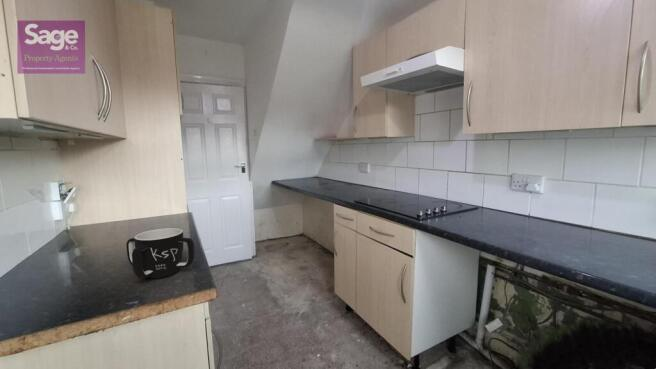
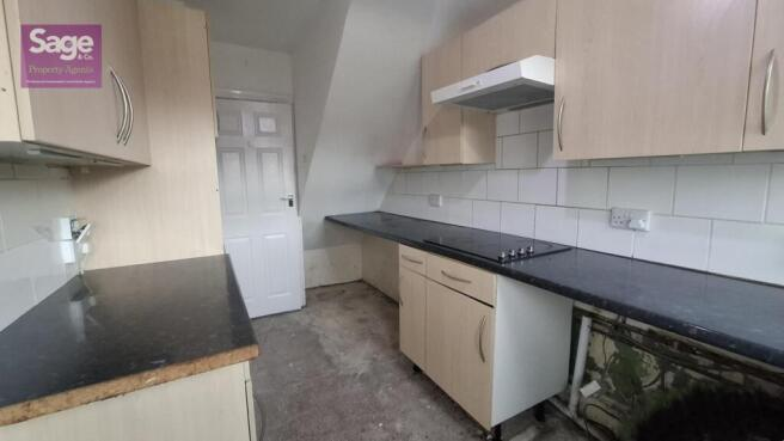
- mug [125,227,195,279]
